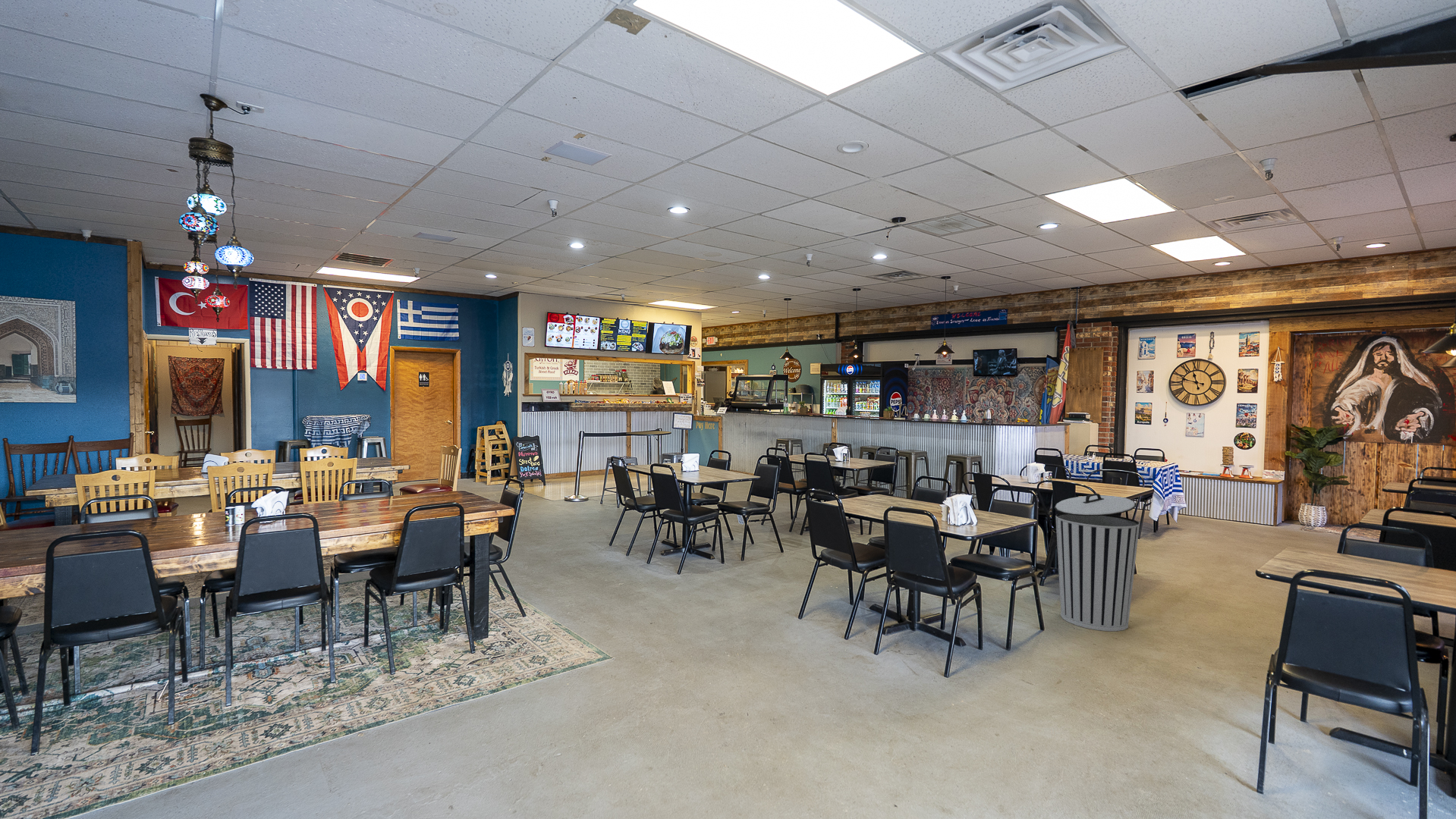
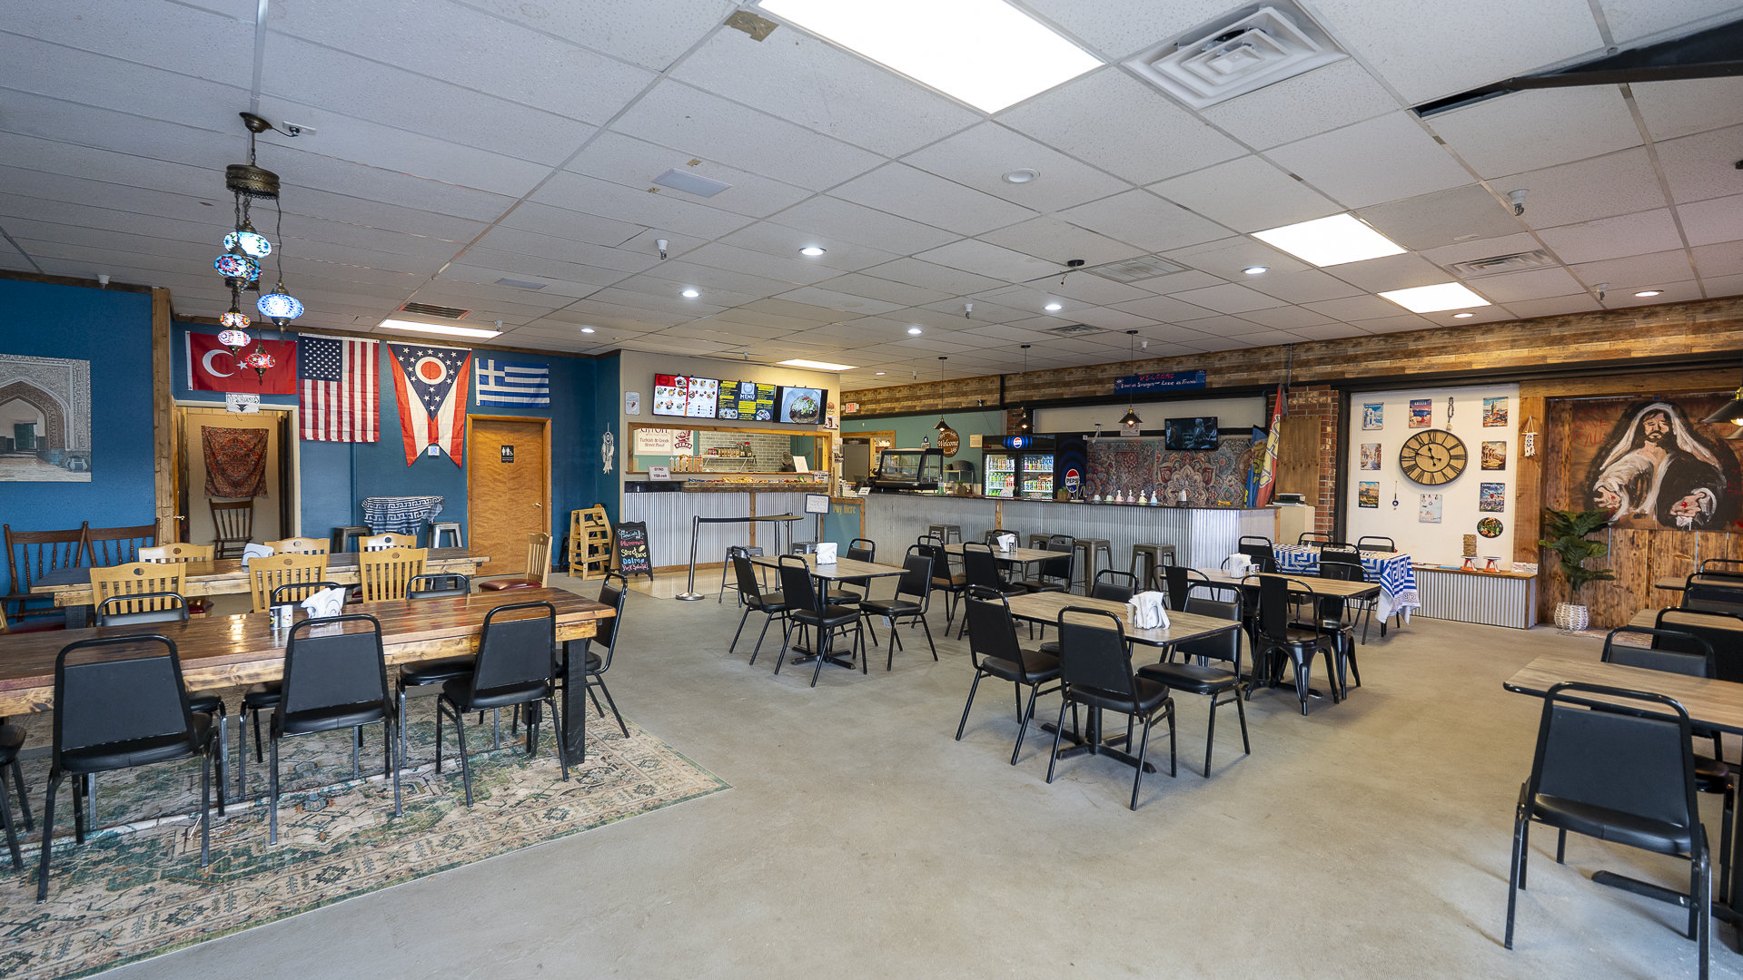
- trash can [1053,493,1140,632]
